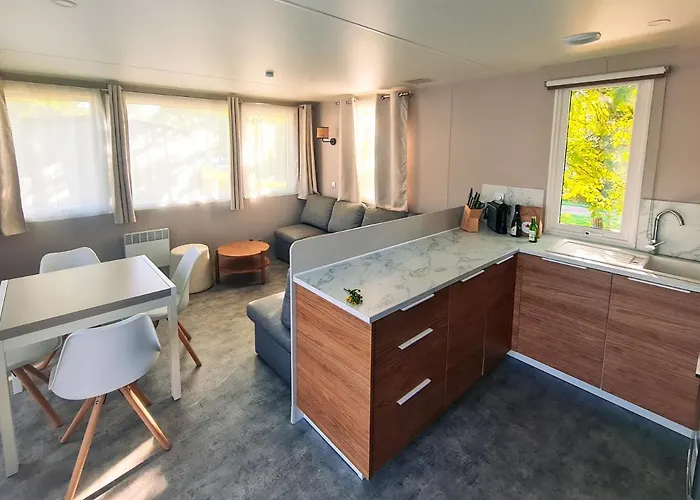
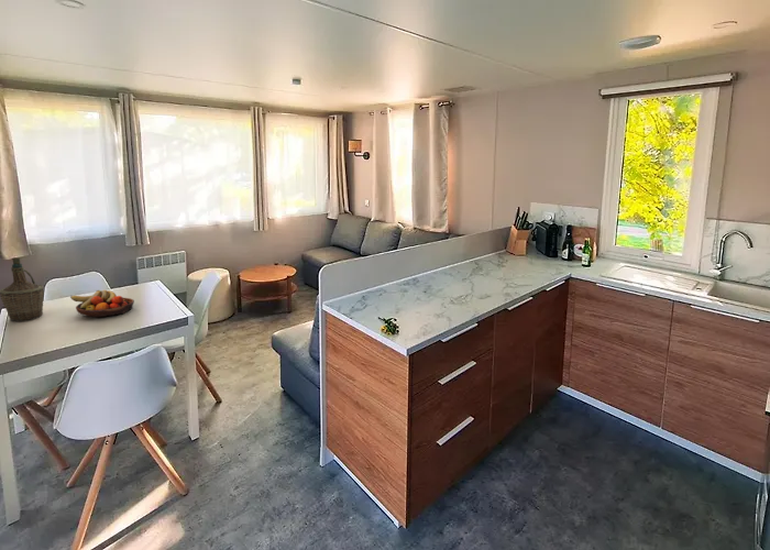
+ bottle [0,256,45,322]
+ fruit bowl [69,289,135,318]
